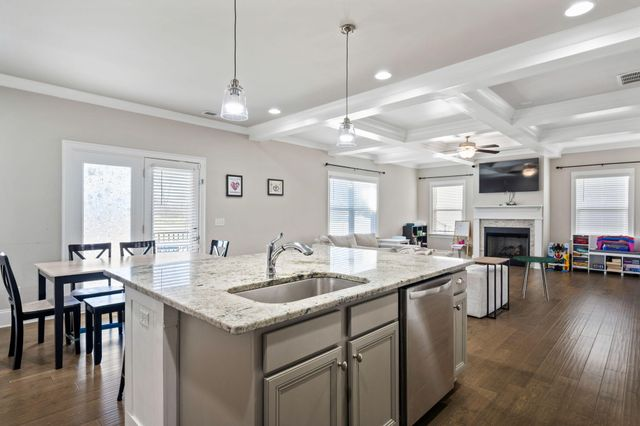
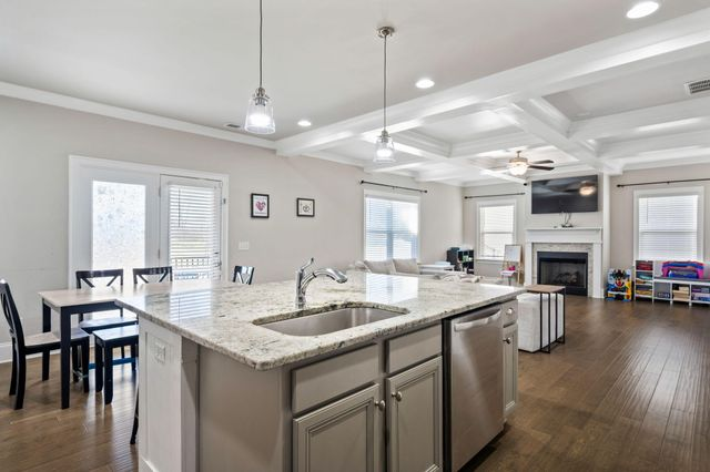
- side table [512,255,558,302]
